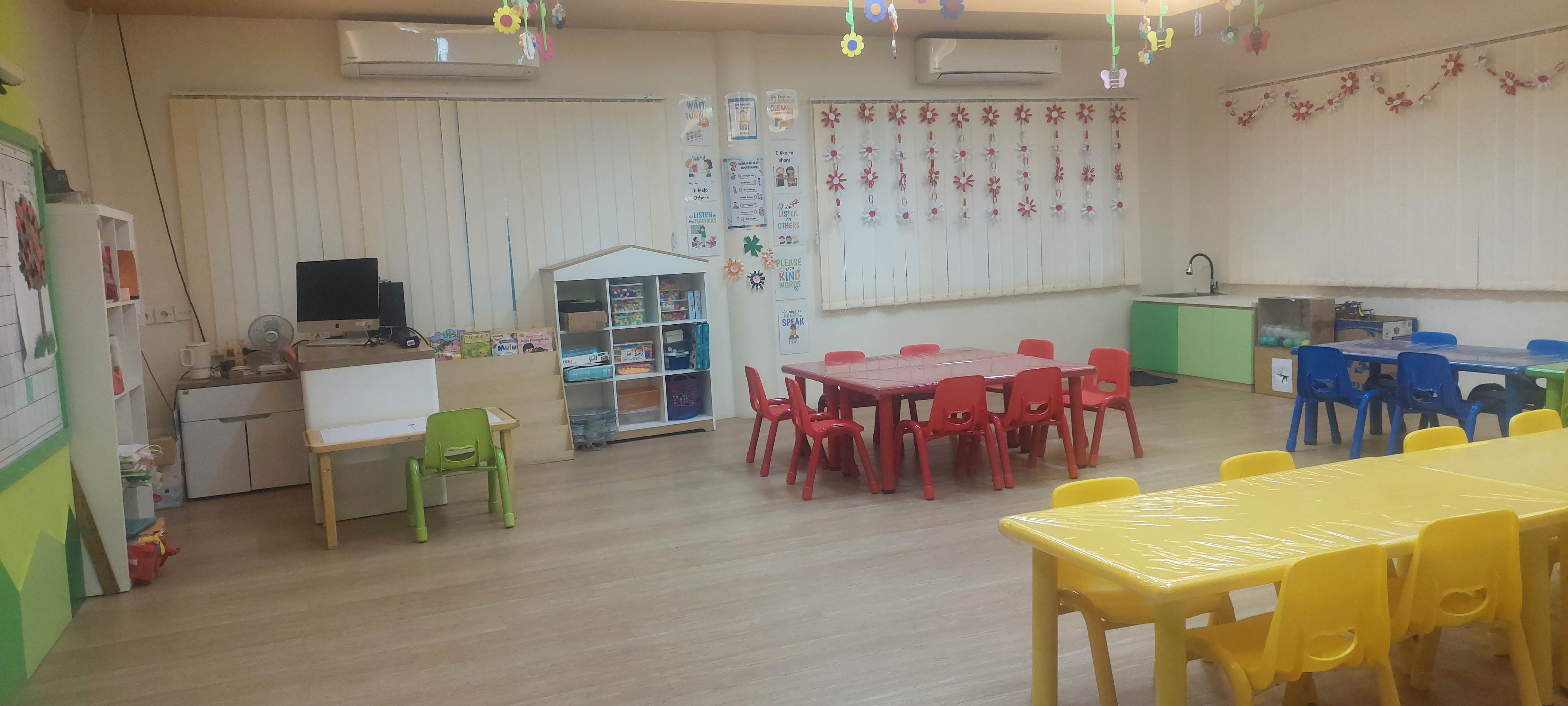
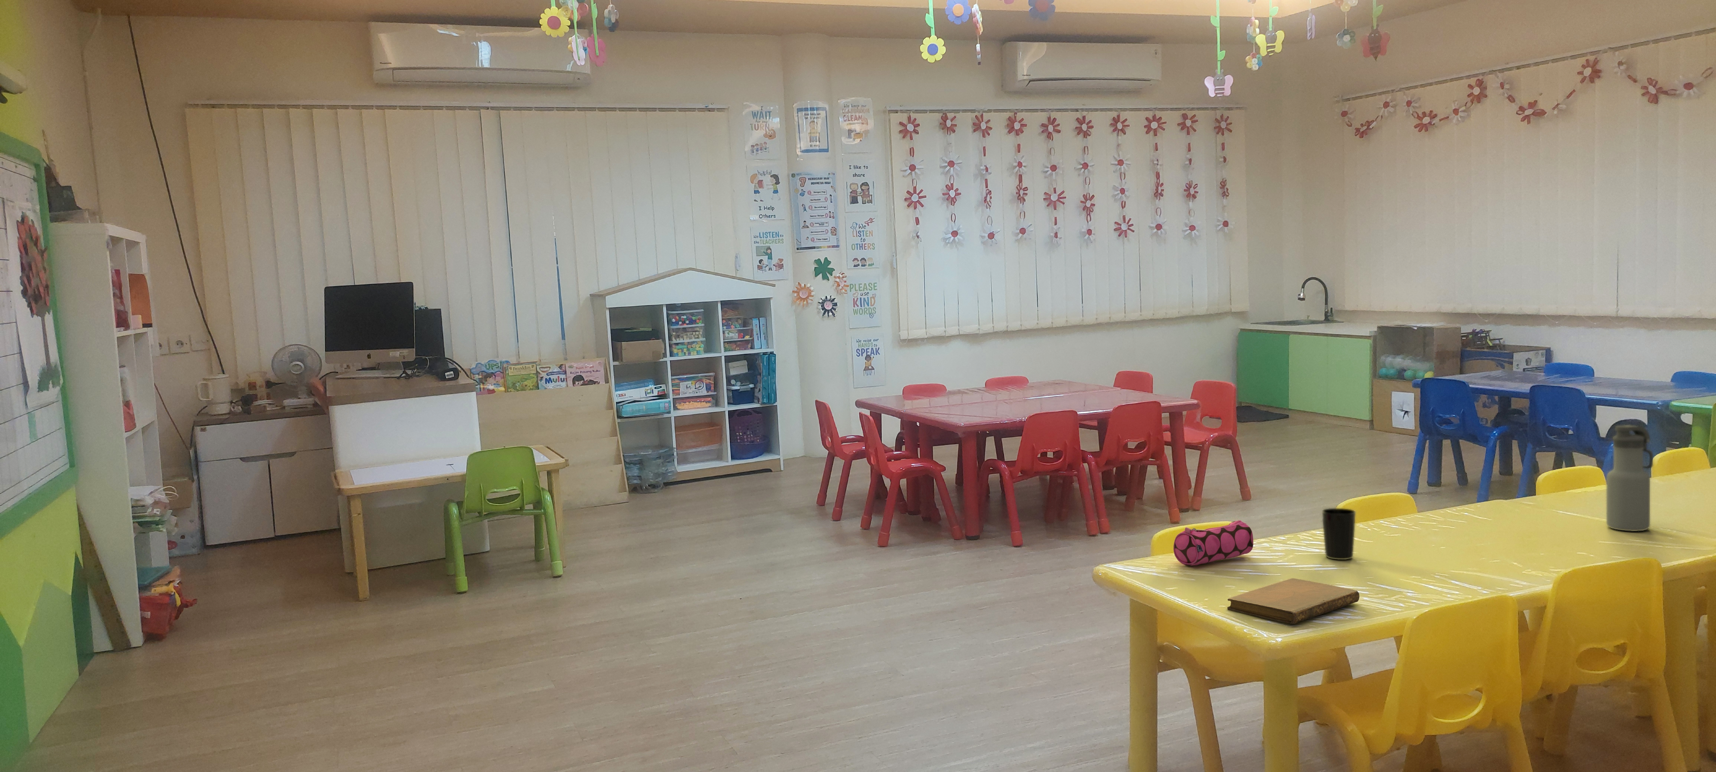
+ water bottle [1605,424,1654,531]
+ pencil case [1173,520,1254,566]
+ notebook [1227,577,1360,624]
+ cup [1321,507,1356,560]
